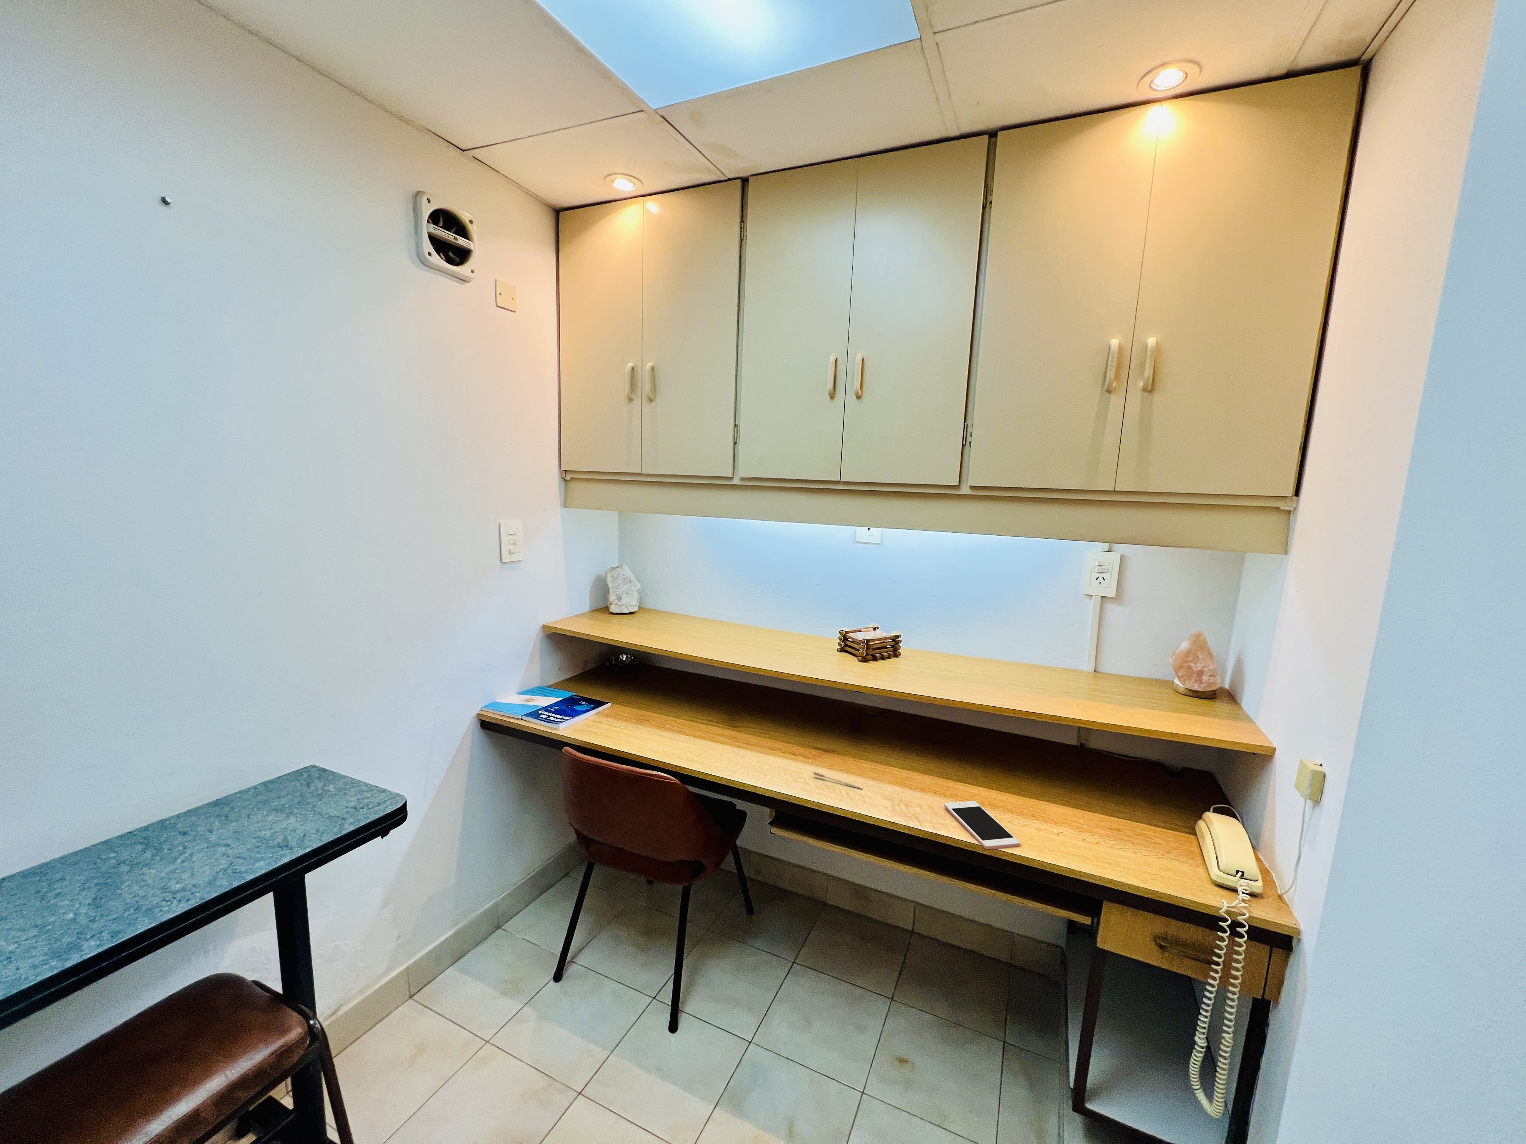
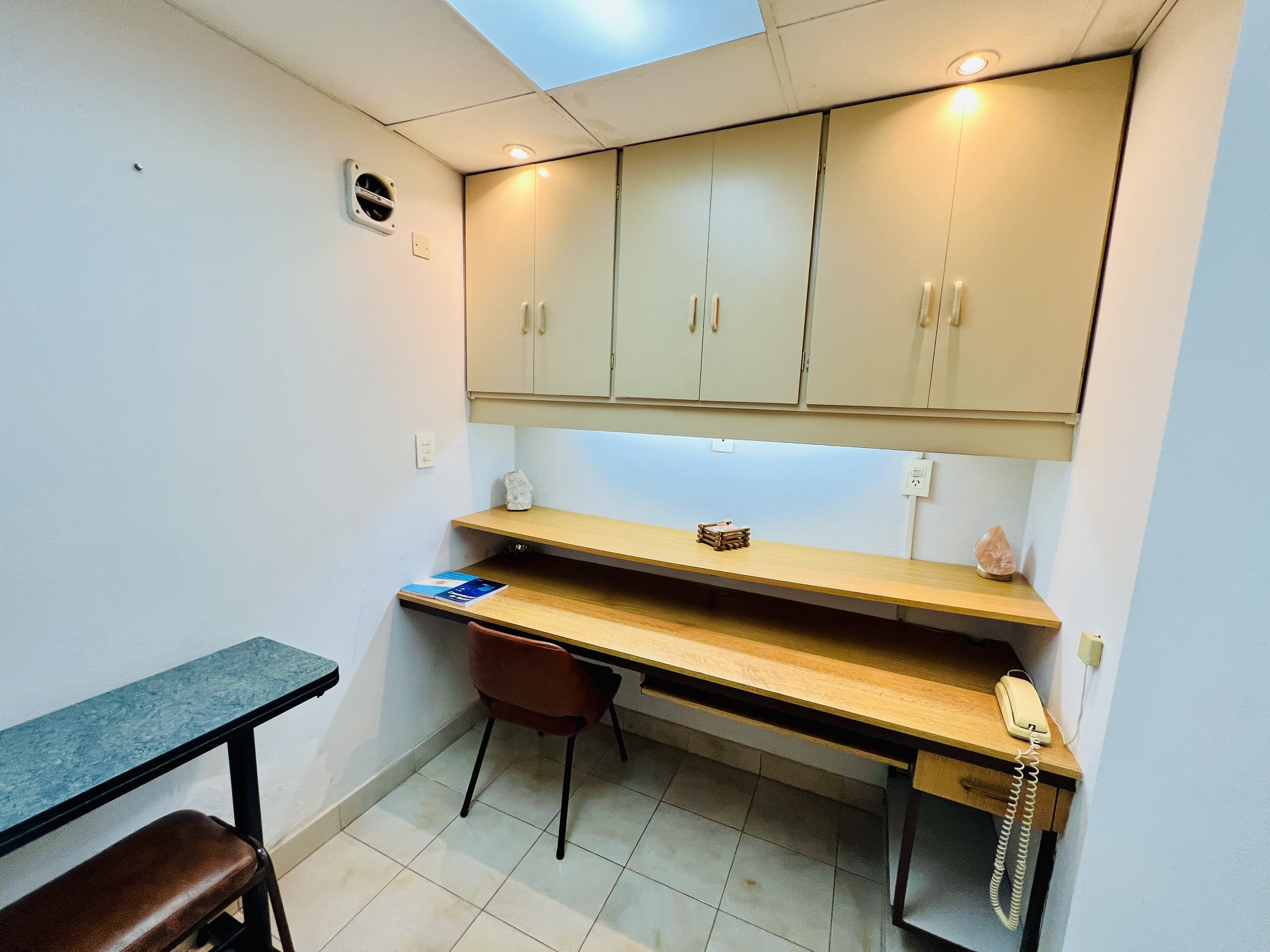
- cell phone [944,800,1020,850]
- pen [812,771,863,791]
